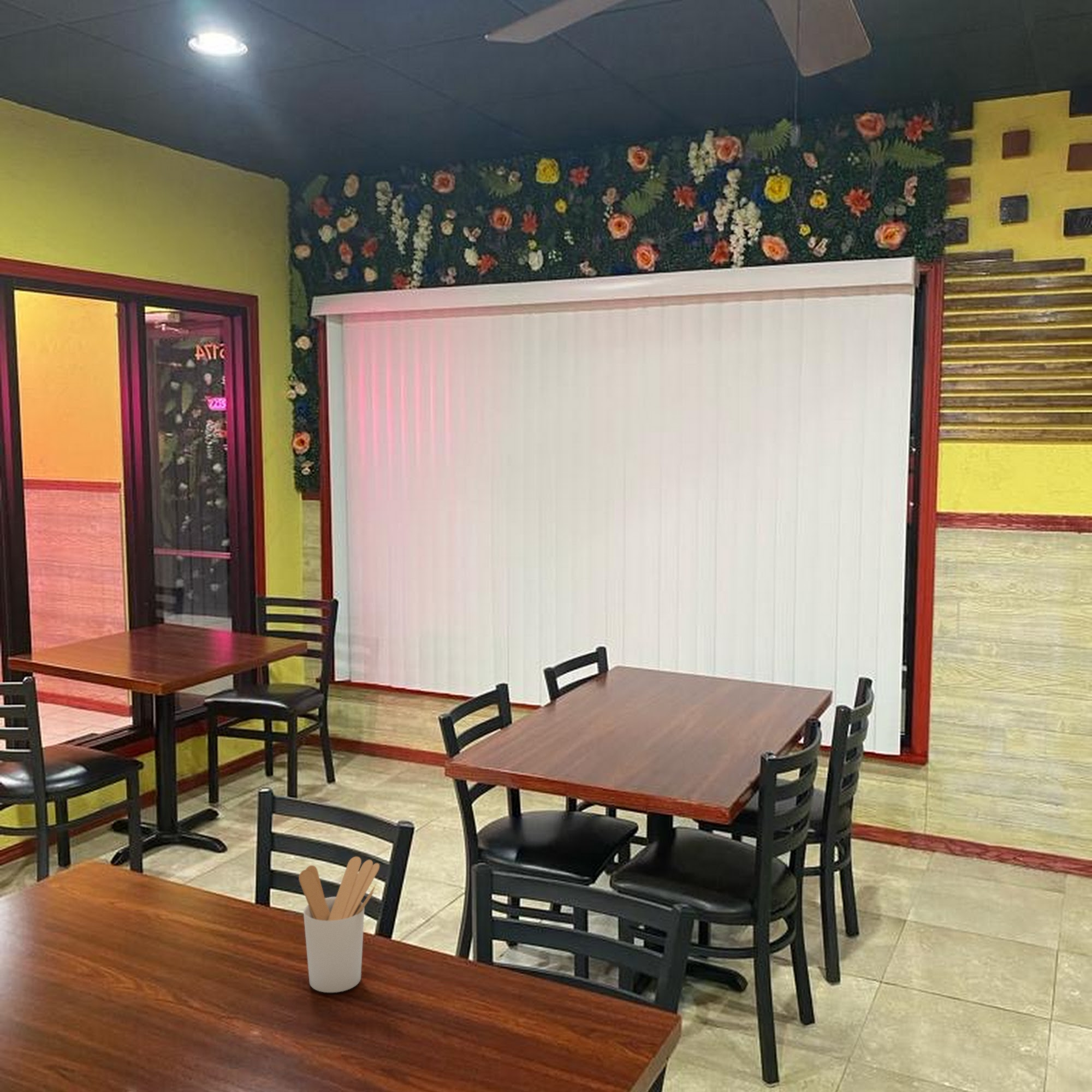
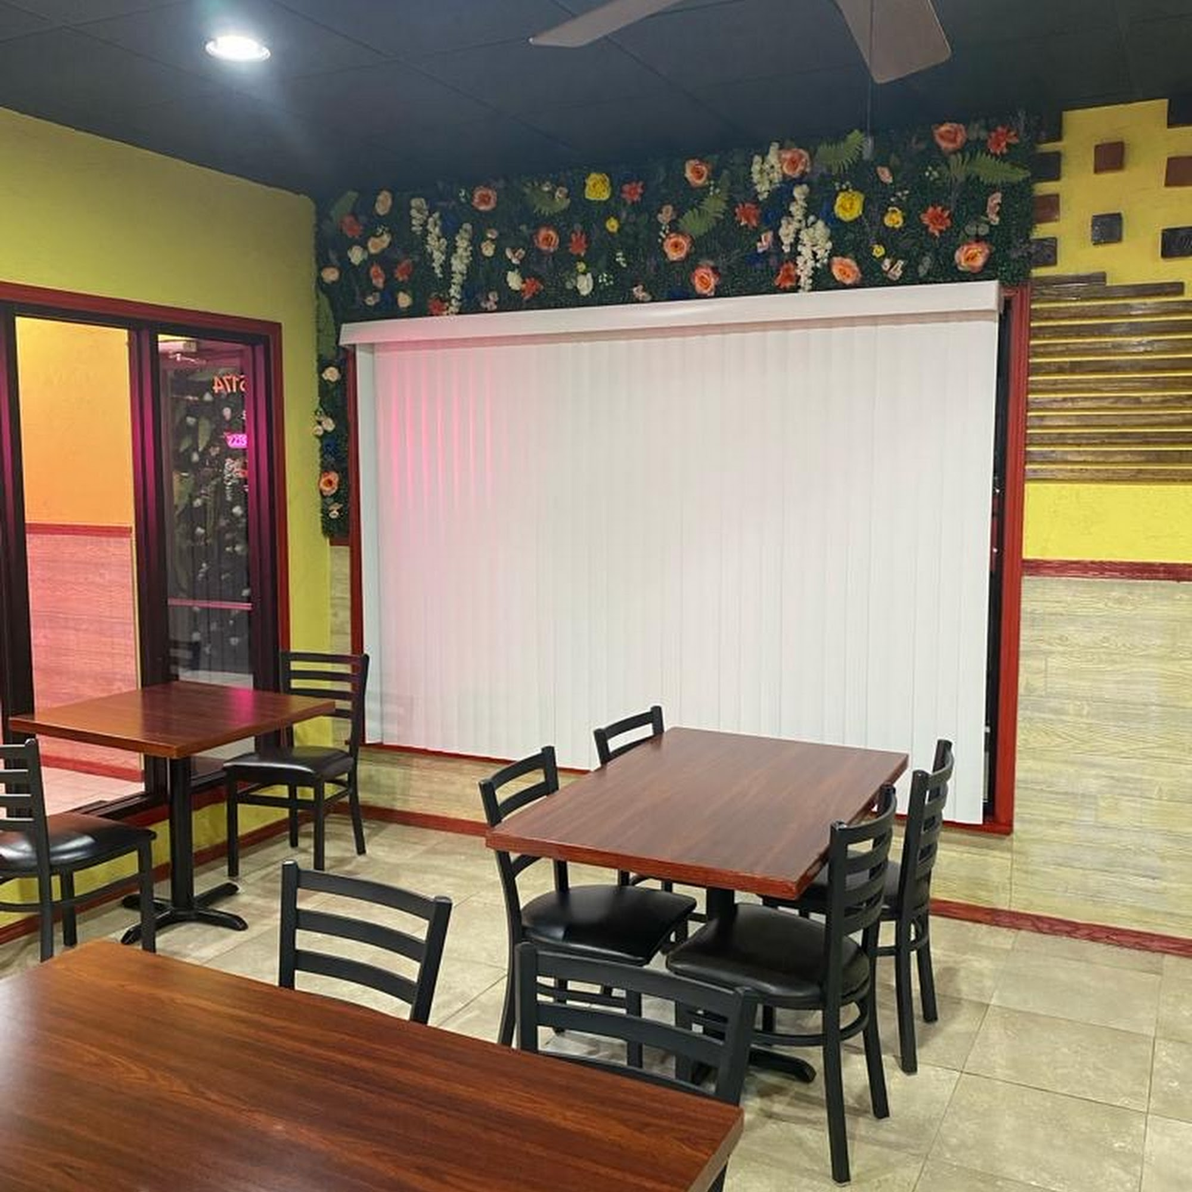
- utensil holder [298,856,380,993]
